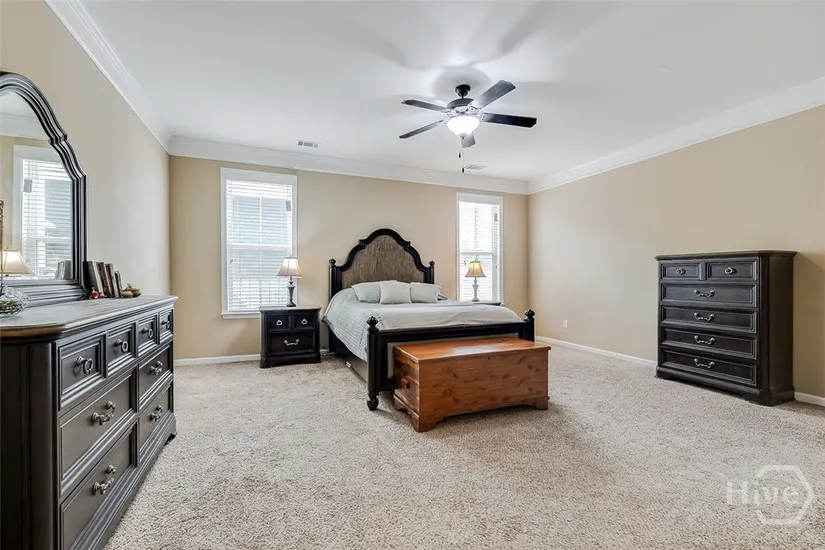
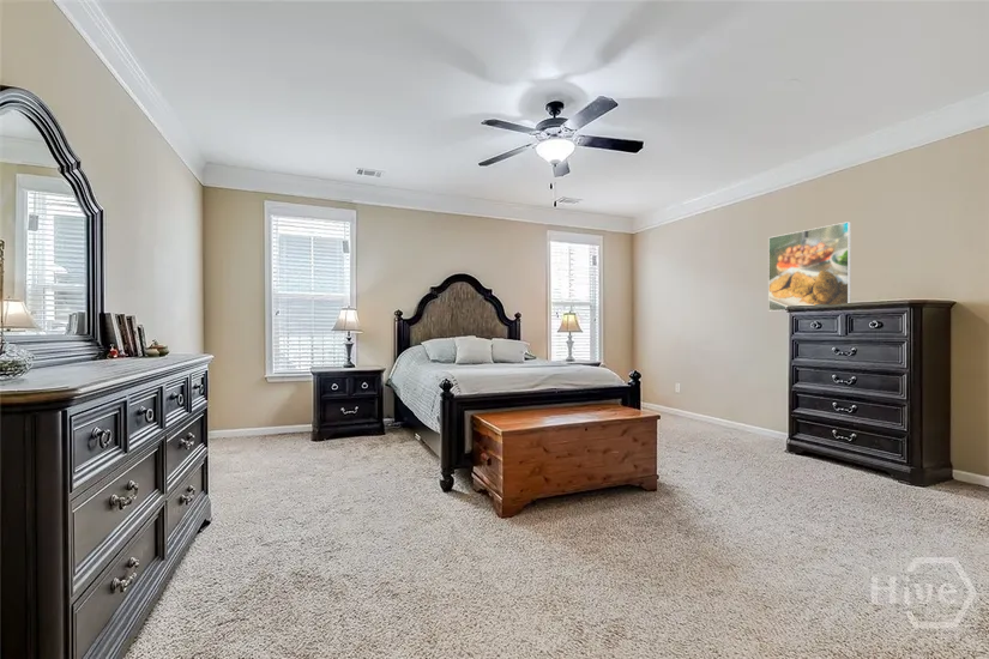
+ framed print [767,220,852,312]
